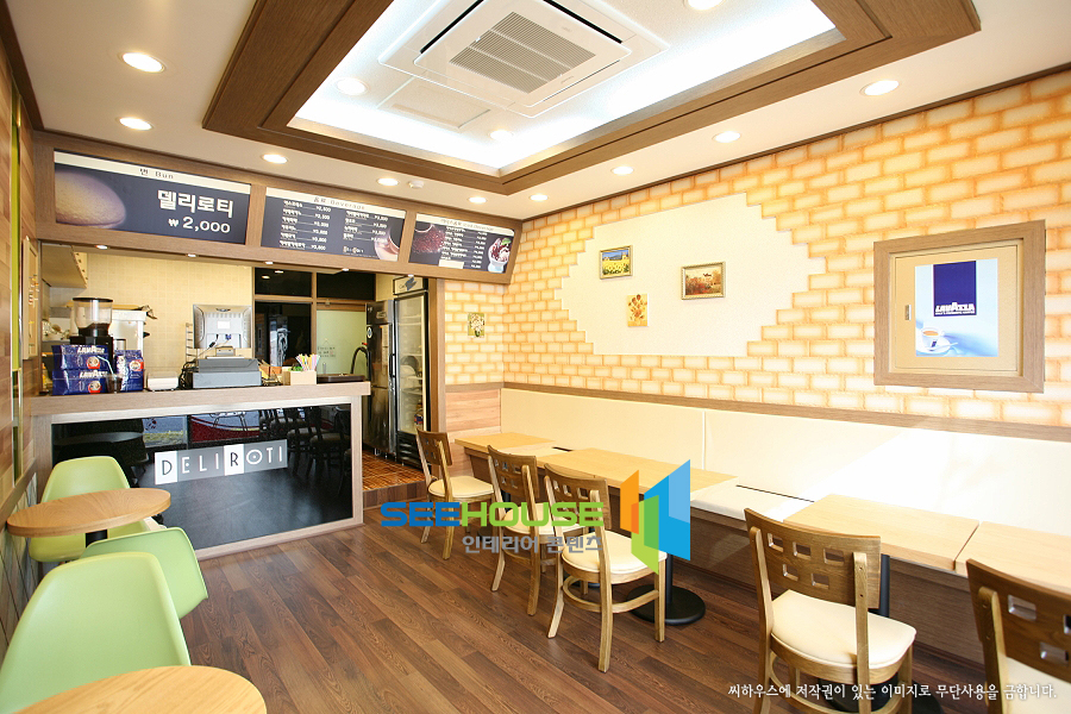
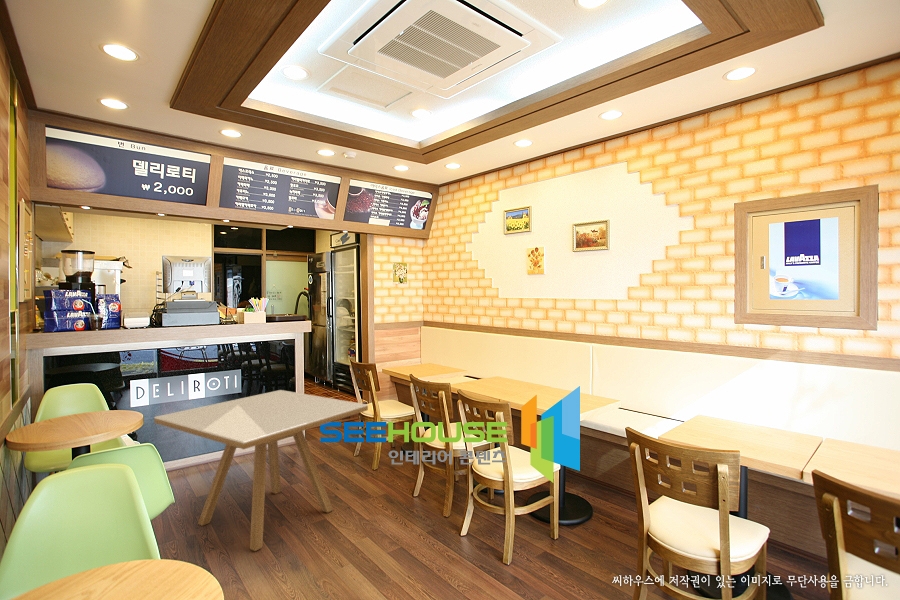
+ dining table [153,389,369,552]
